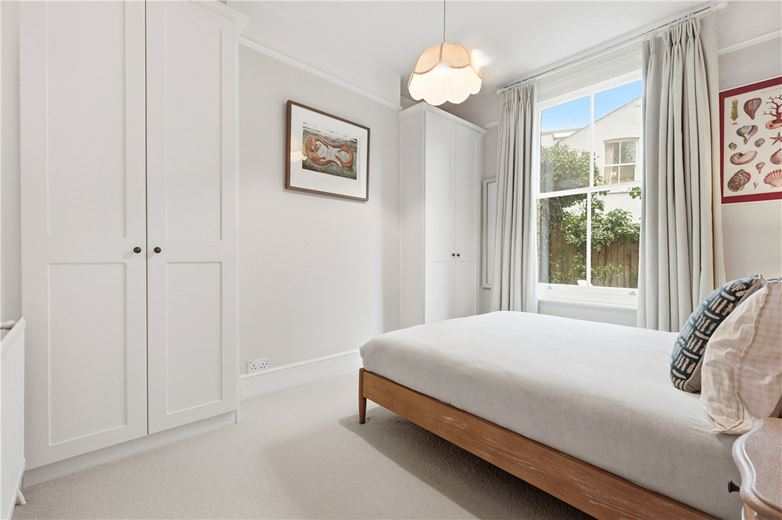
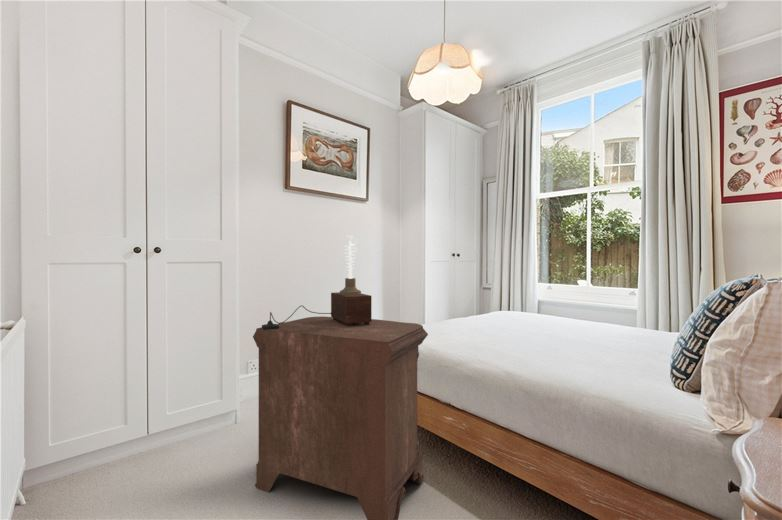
+ nightstand [252,315,429,520]
+ table lamp [261,235,372,330]
